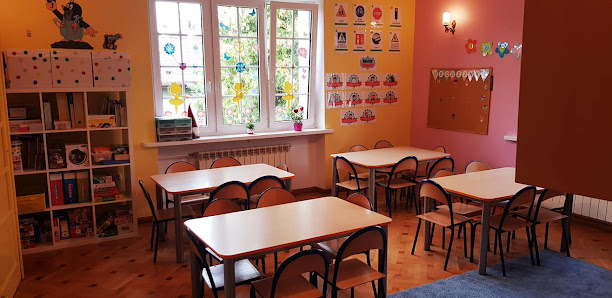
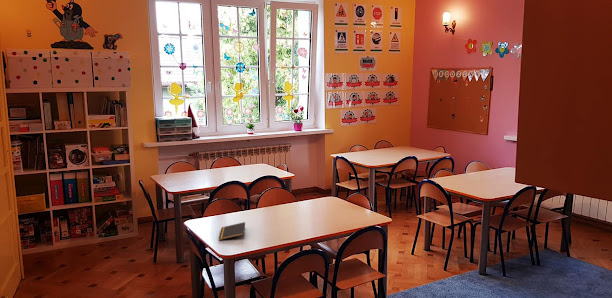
+ notepad [218,221,246,241]
